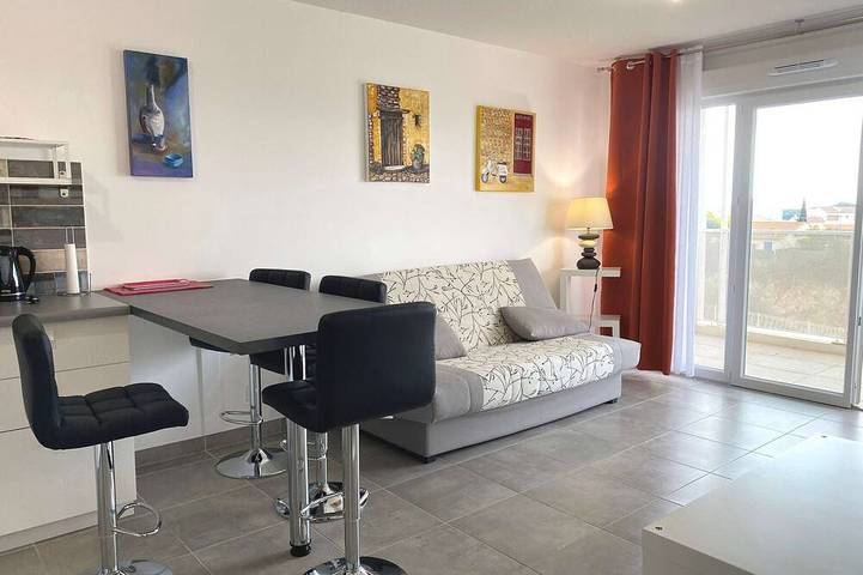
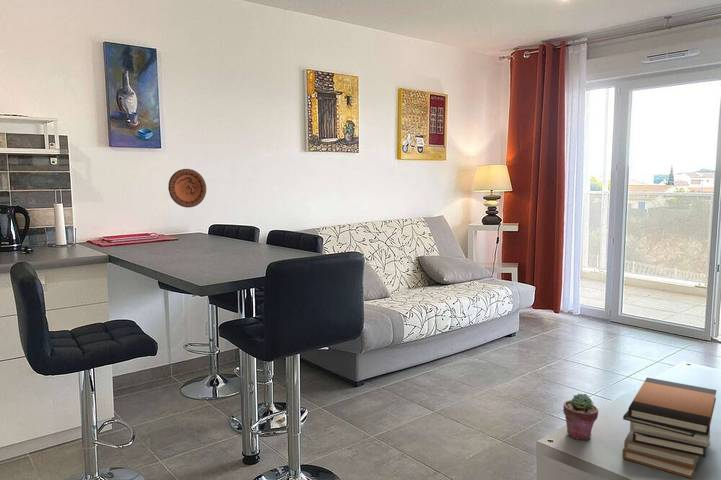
+ decorative plate [167,168,207,209]
+ book stack [621,377,717,480]
+ potted succulent [562,393,599,441]
